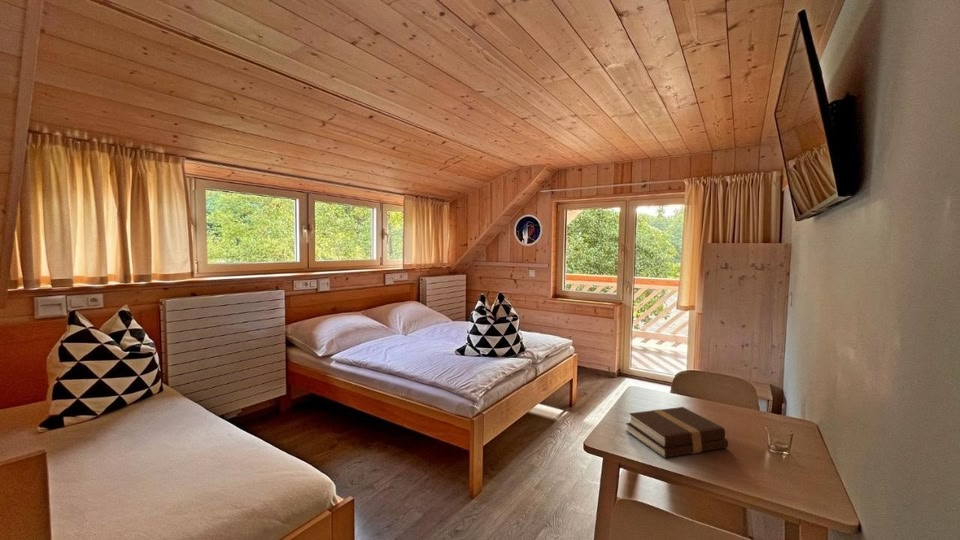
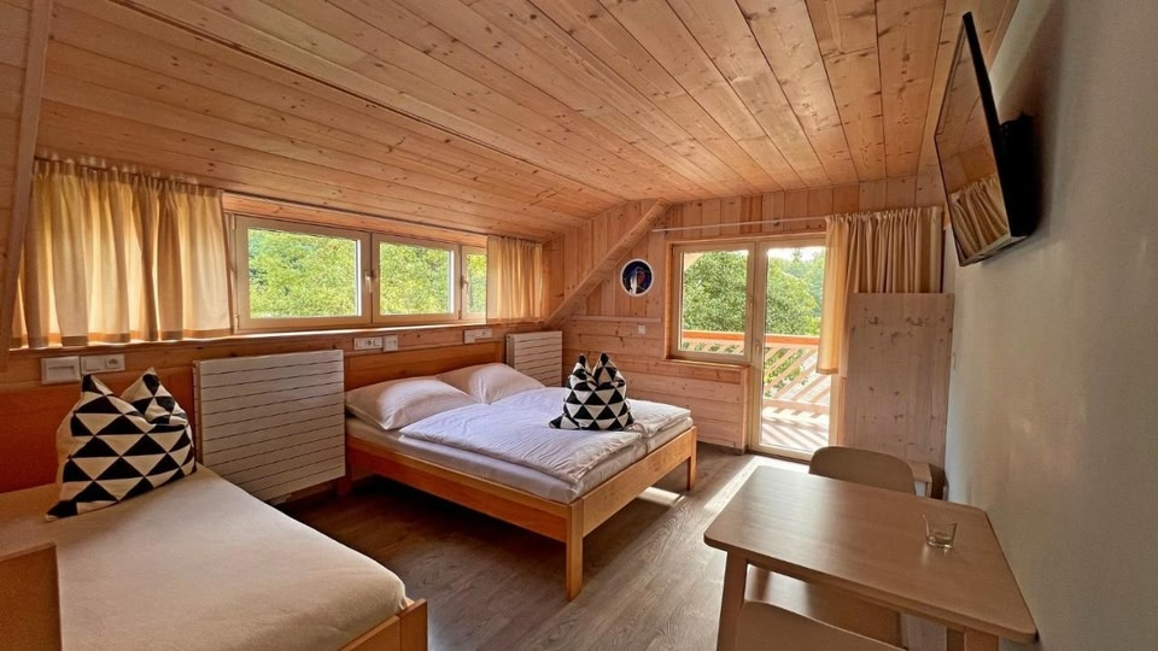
- book [625,406,729,459]
